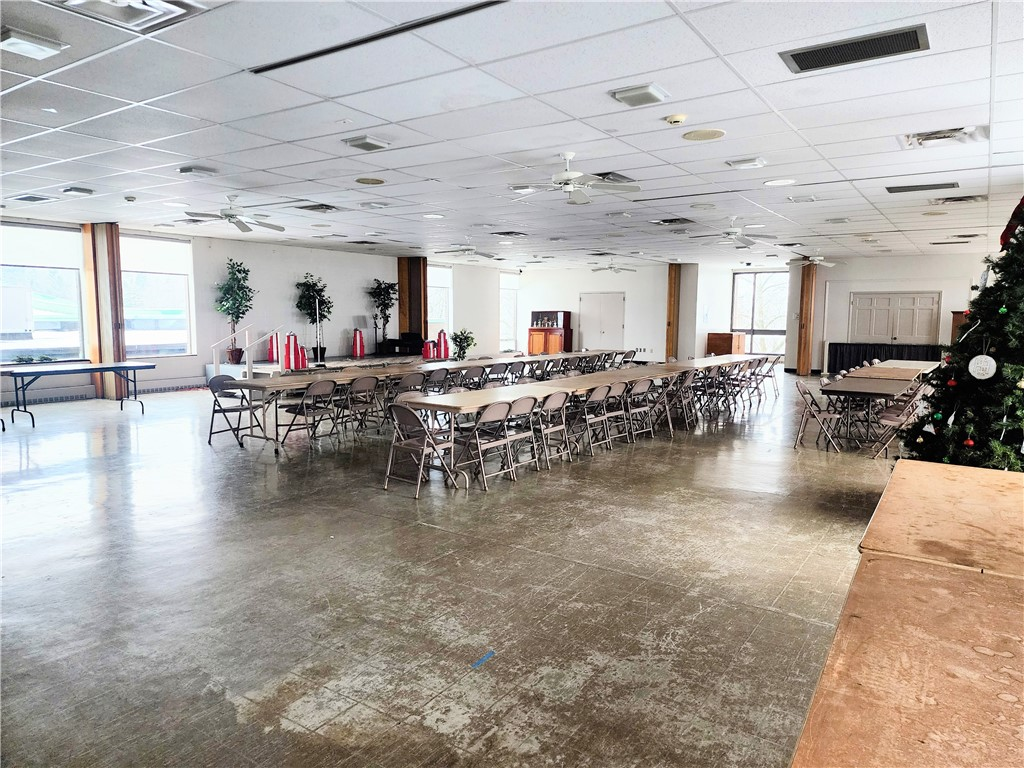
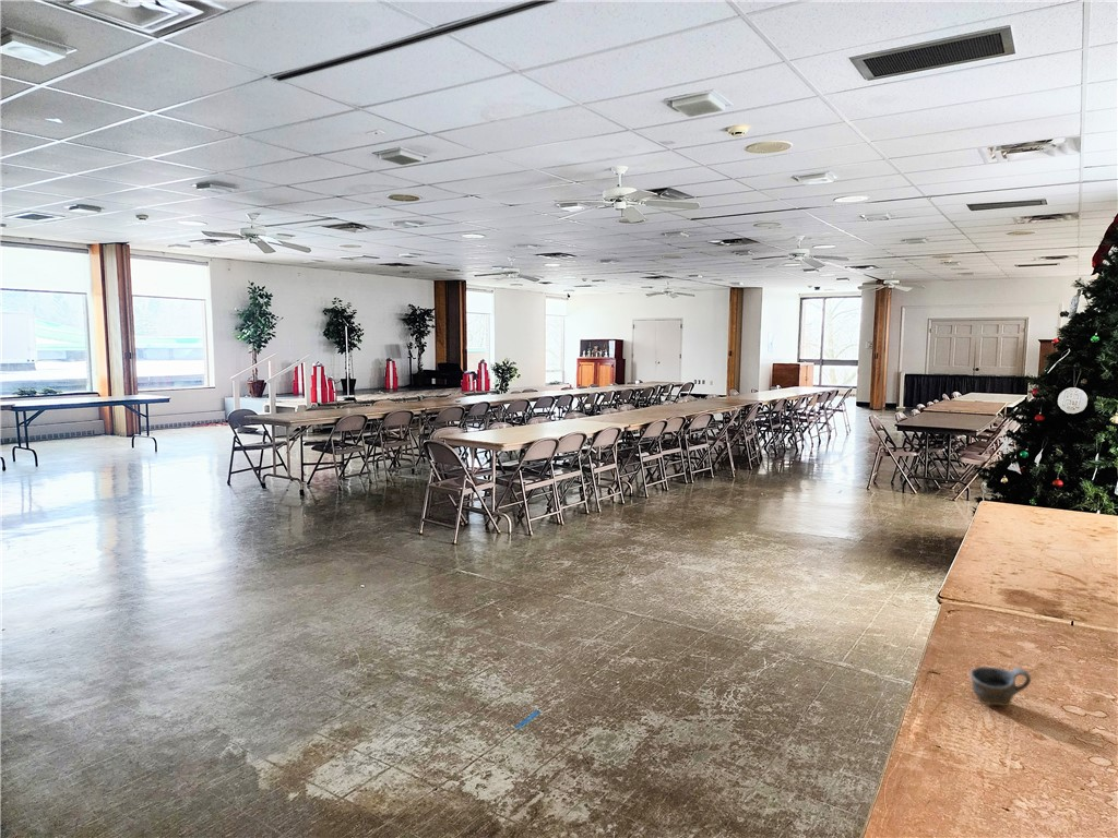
+ cup [968,666,1032,707]
